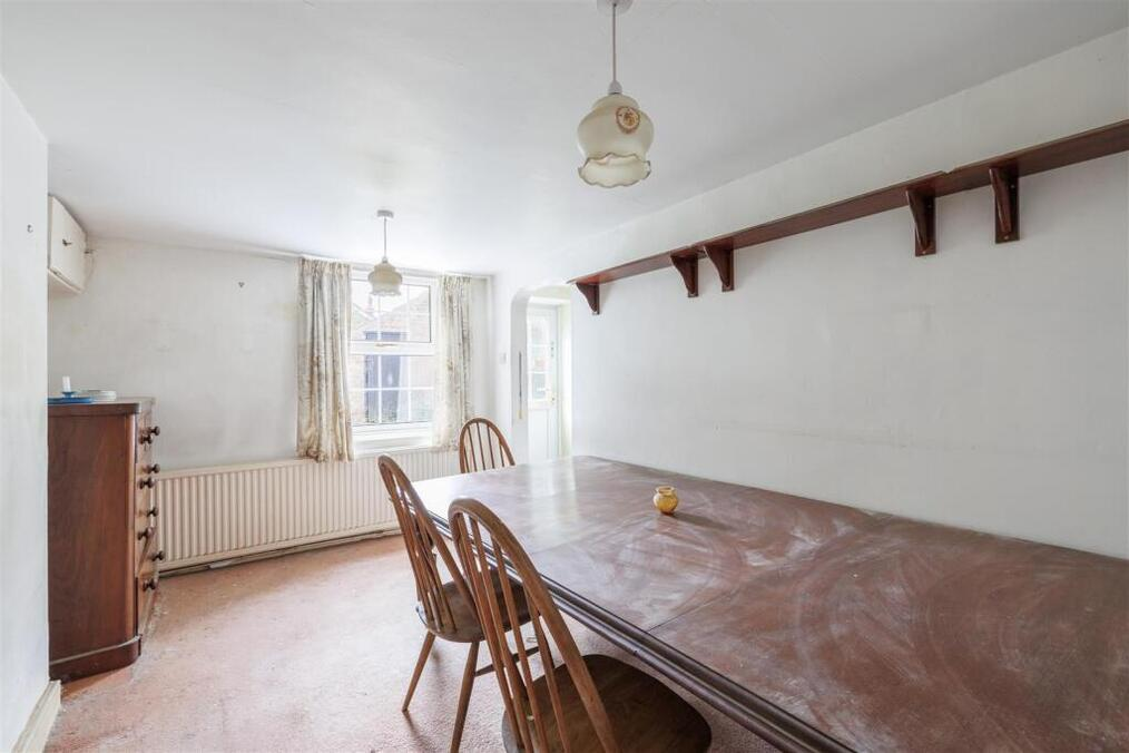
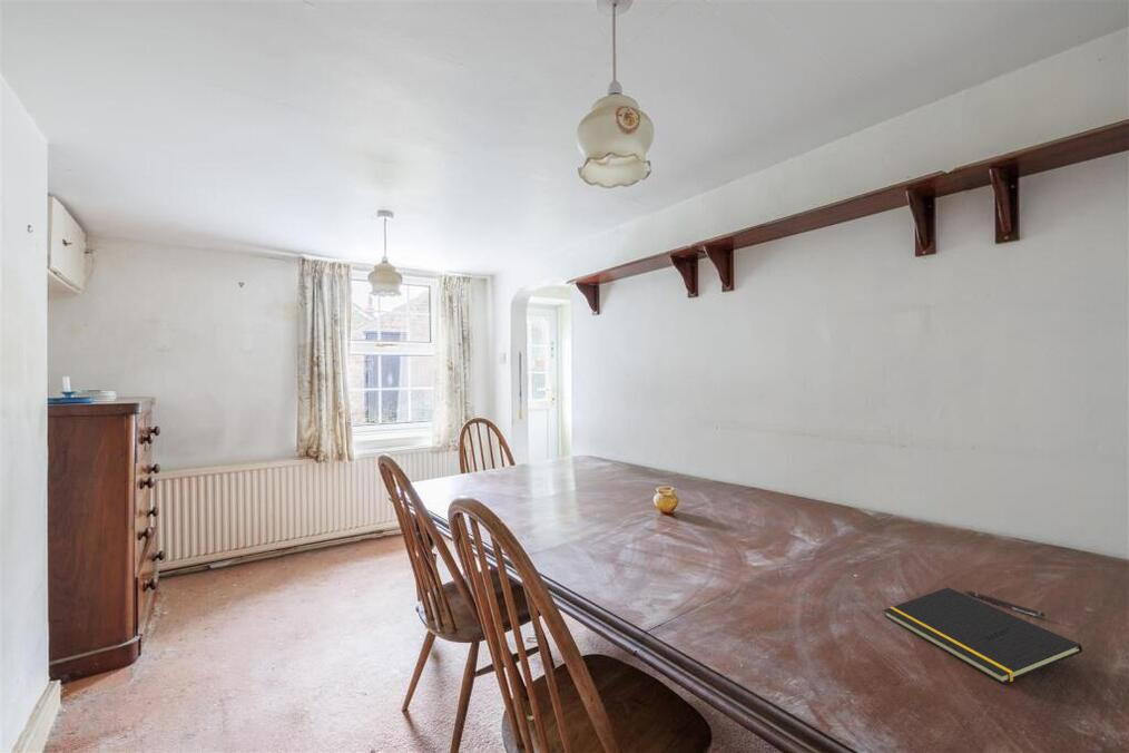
+ pen [964,589,1045,618]
+ notepad [883,586,1083,685]
